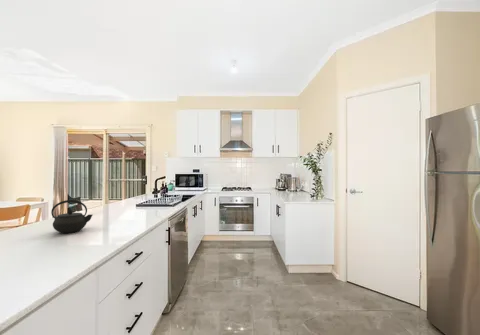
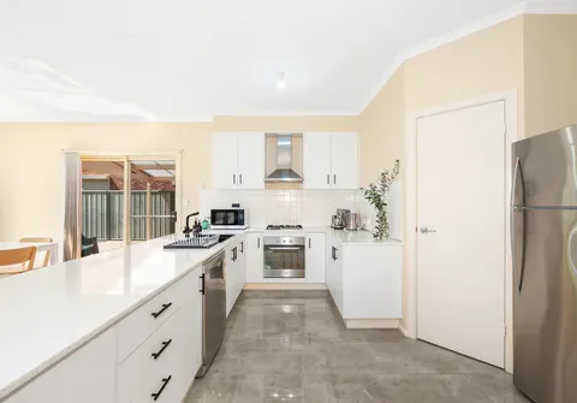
- kettle [50,199,93,234]
